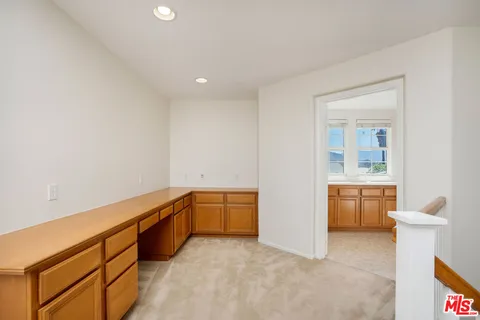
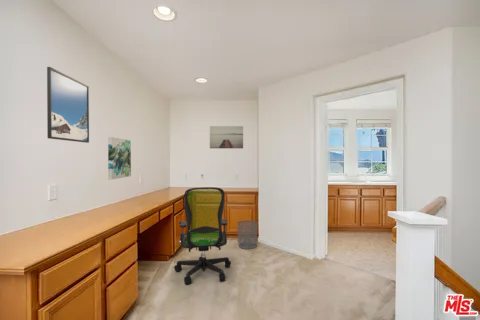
+ wall art [107,136,132,181]
+ wall art [209,125,244,149]
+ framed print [46,66,90,144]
+ office chair [173,186,232,286]
+ waste bin [236,220,258,250]
